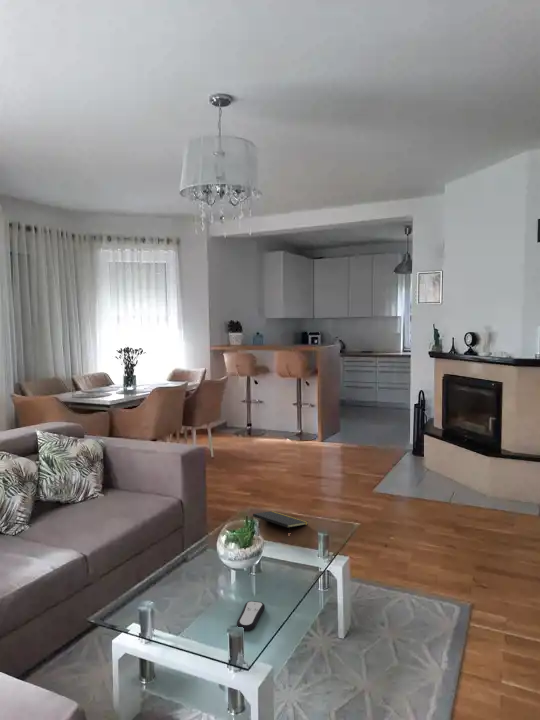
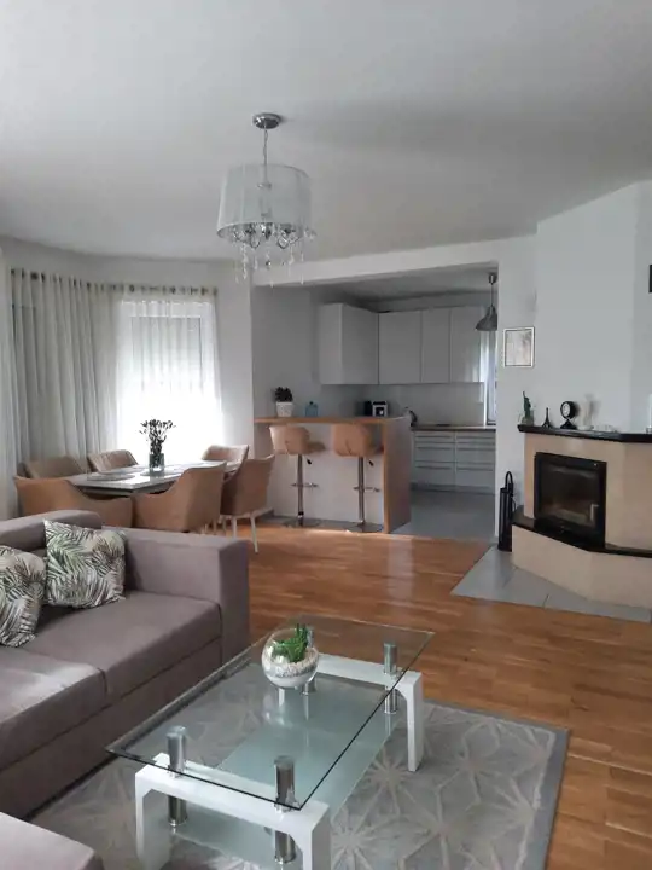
- remote control [236,600,266,632]
- notepad [252,510,309,532]
